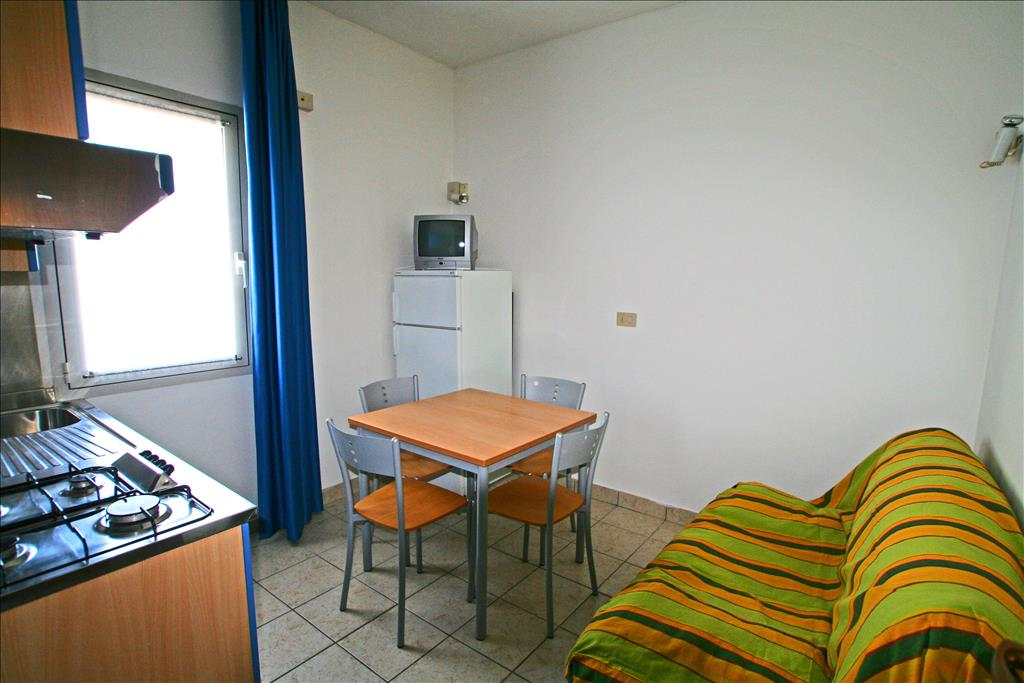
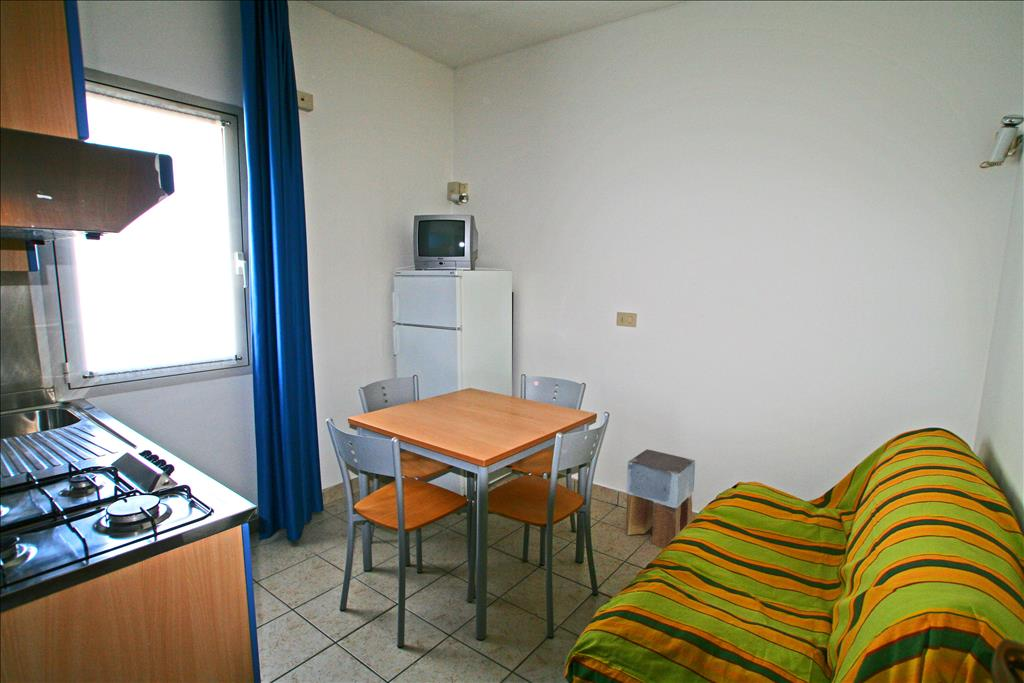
+ stool [625,448,696,549]
